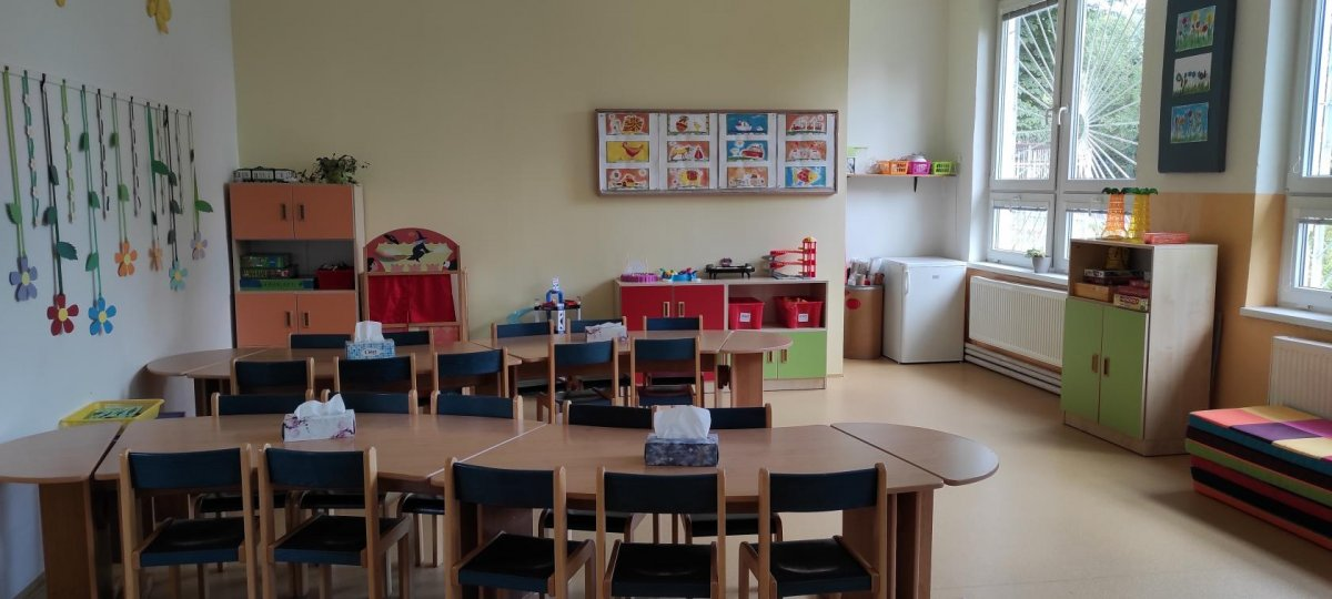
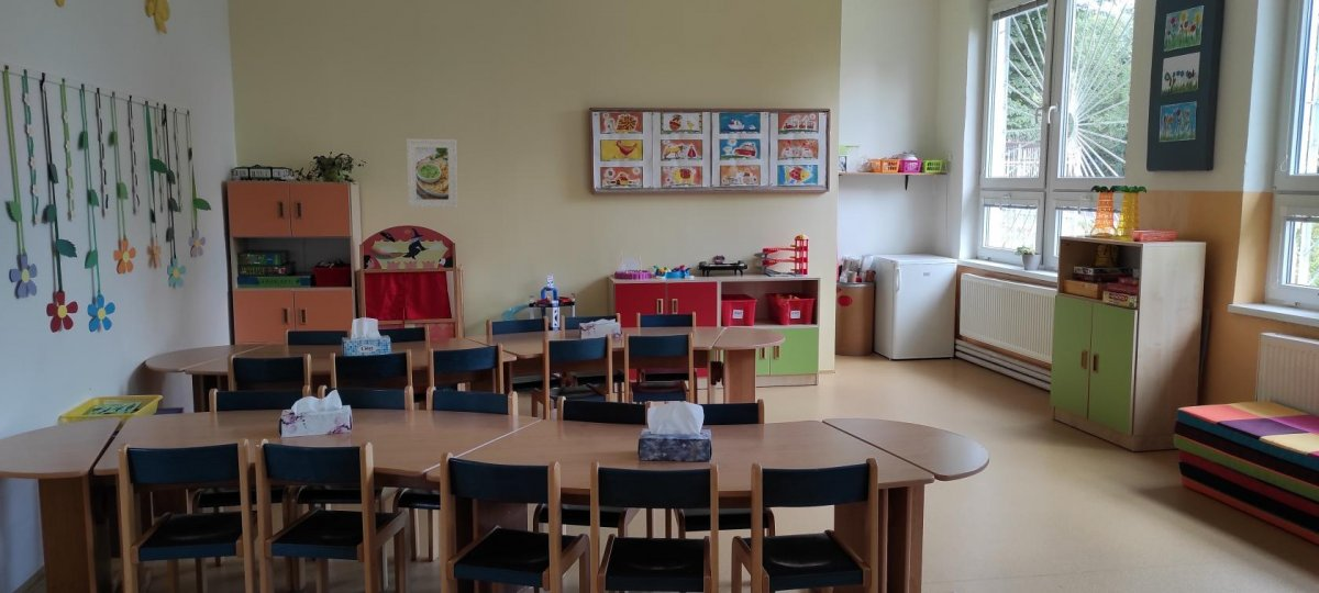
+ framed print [406,137,458,209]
